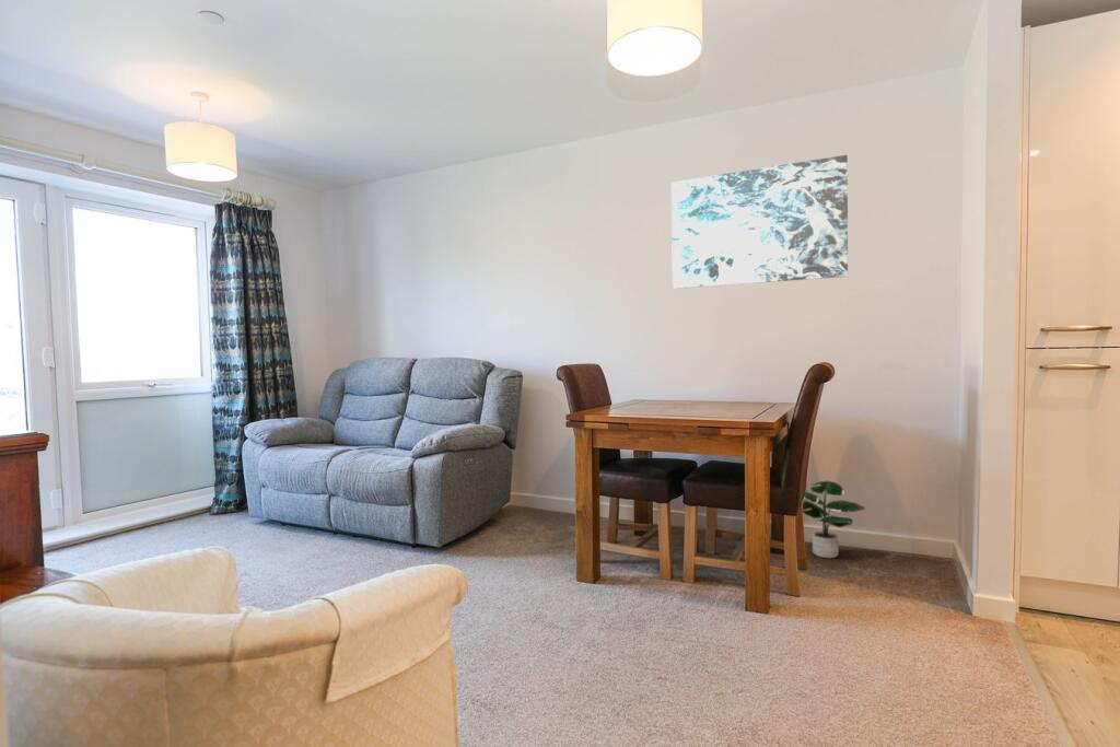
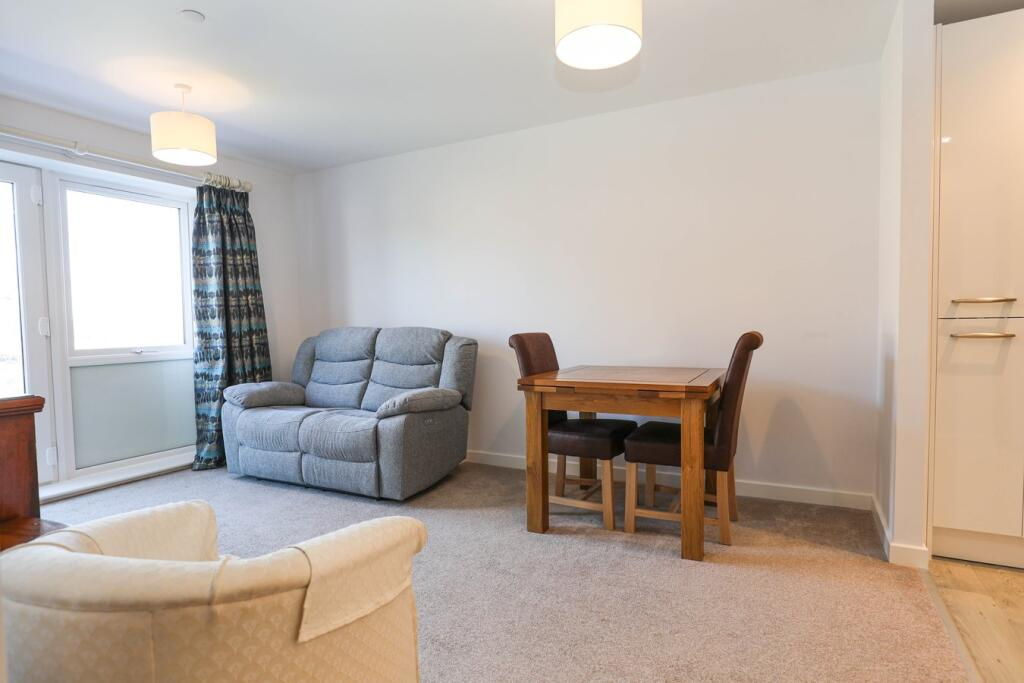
- potted plant [802,480,867,559]
- wall art [670,154,849,290]
